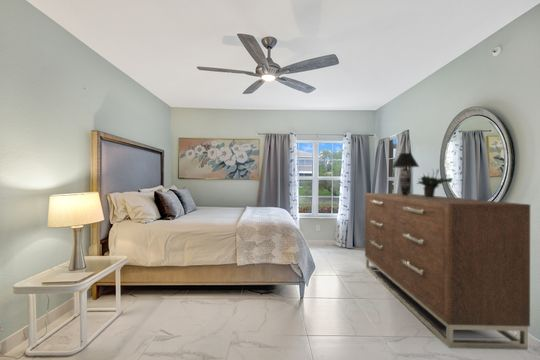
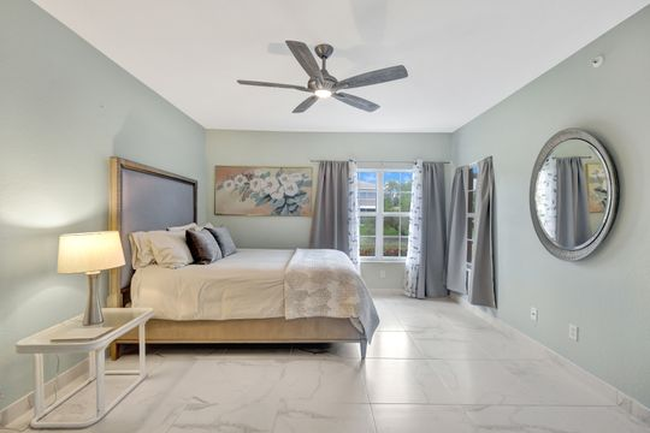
- table lamp [391,152,420,195]
- potted plant [415,167,454,198]
- dresser [364,192,531,351]
